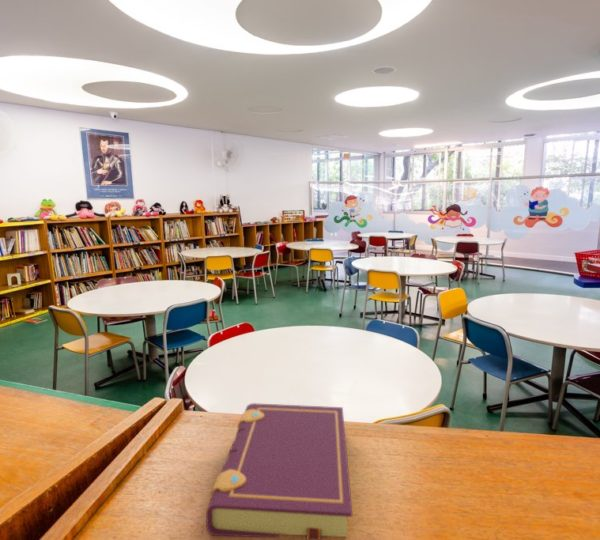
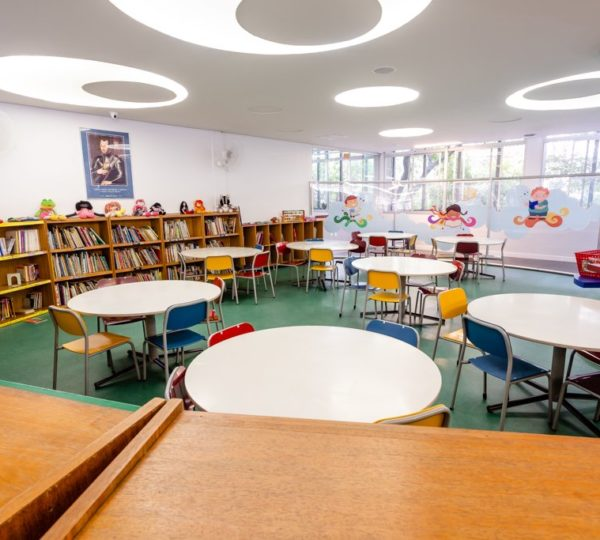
- book [205,402,353,540]
